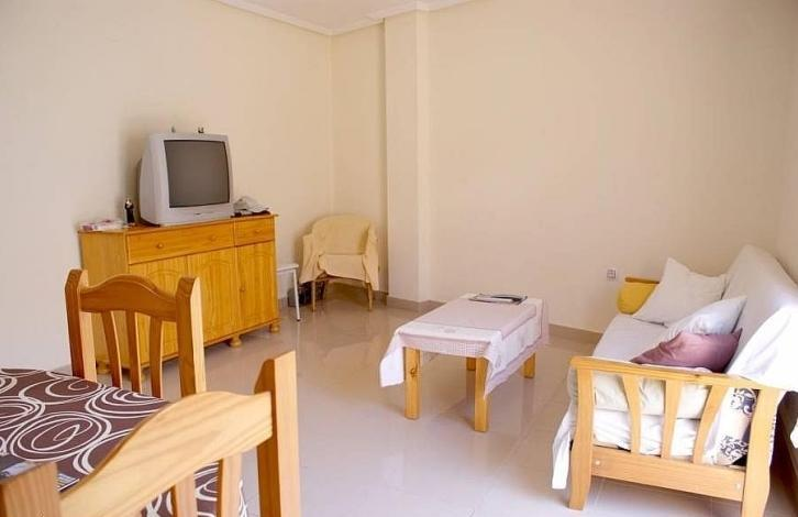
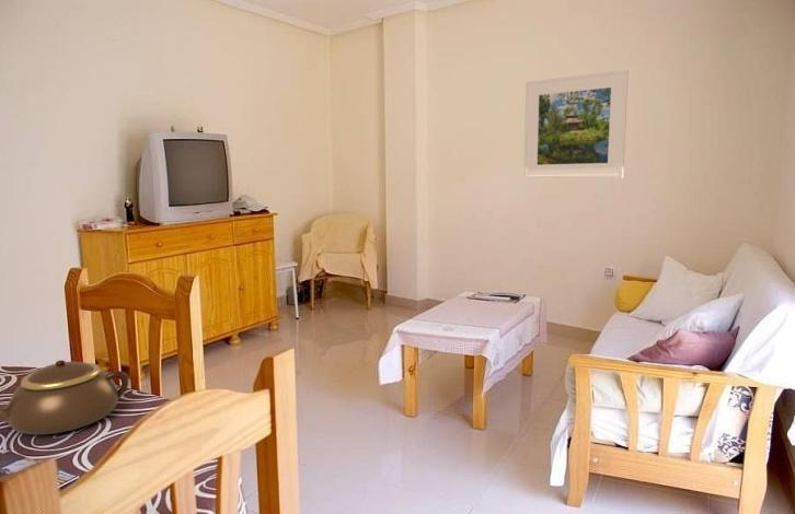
+ teapot [0,360,129,435]
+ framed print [522,69,630,179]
